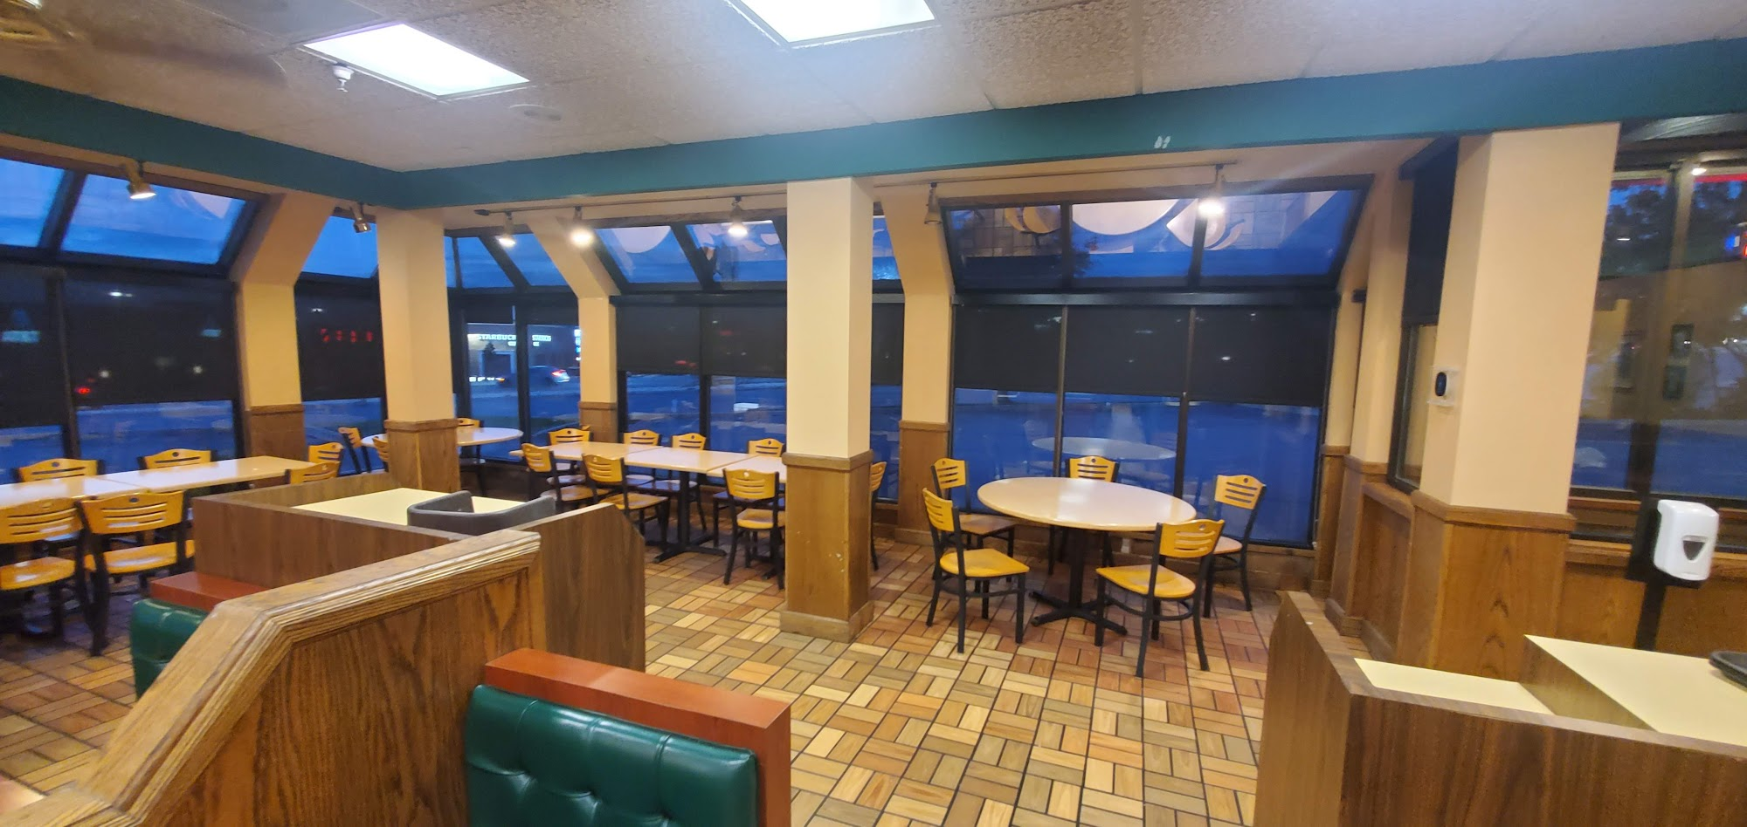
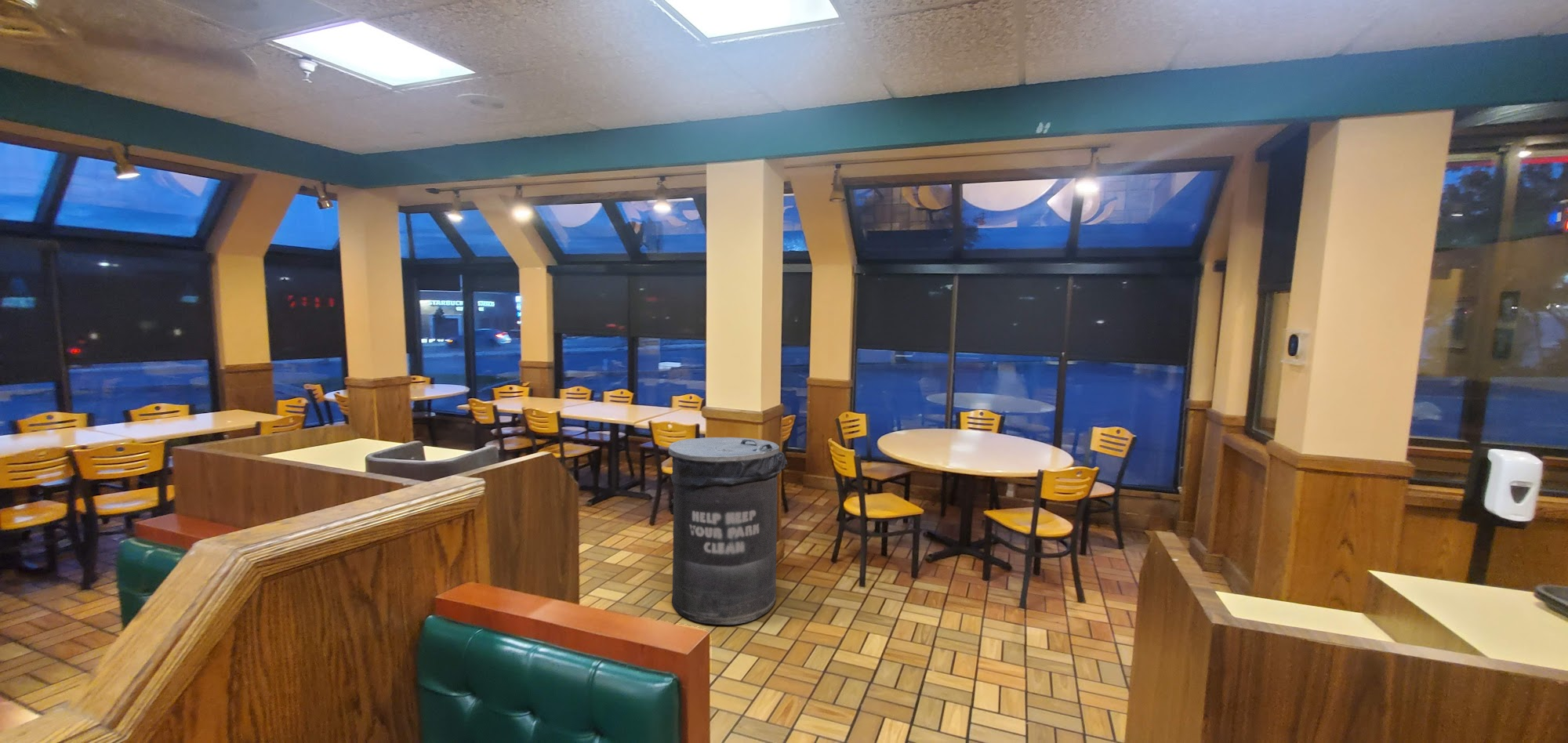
+ trash can [667,437,788,625]
